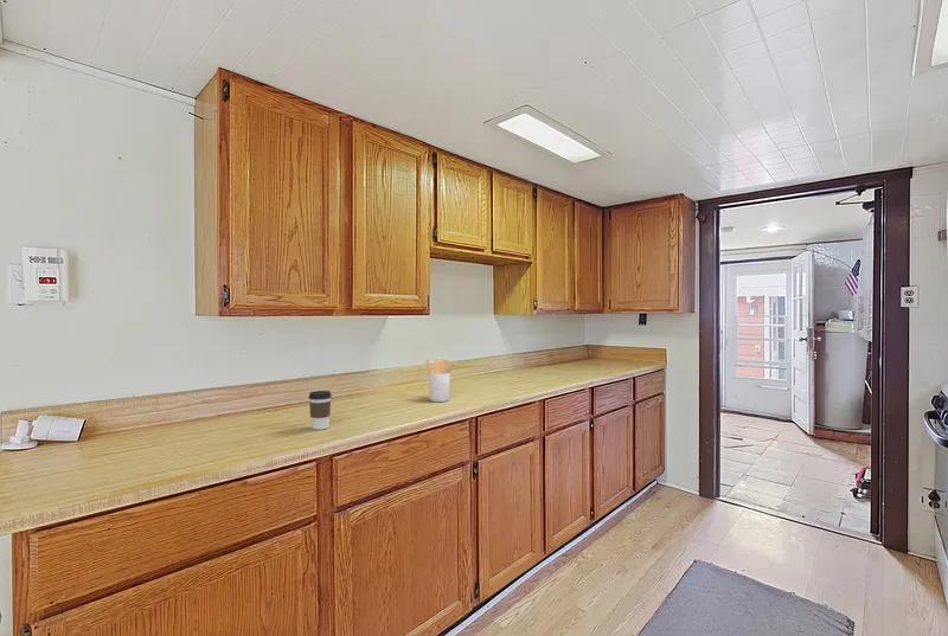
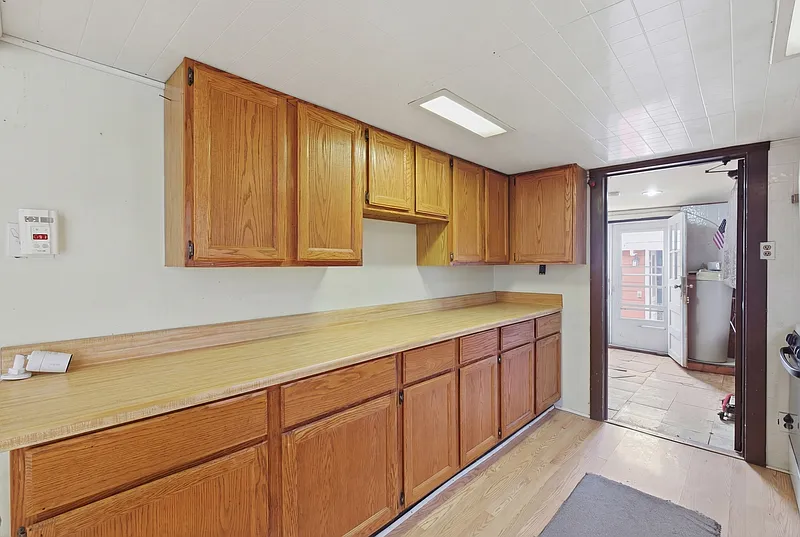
- utensil holder [424,358,455,403]
- coffee cup [307,390,333,431]
